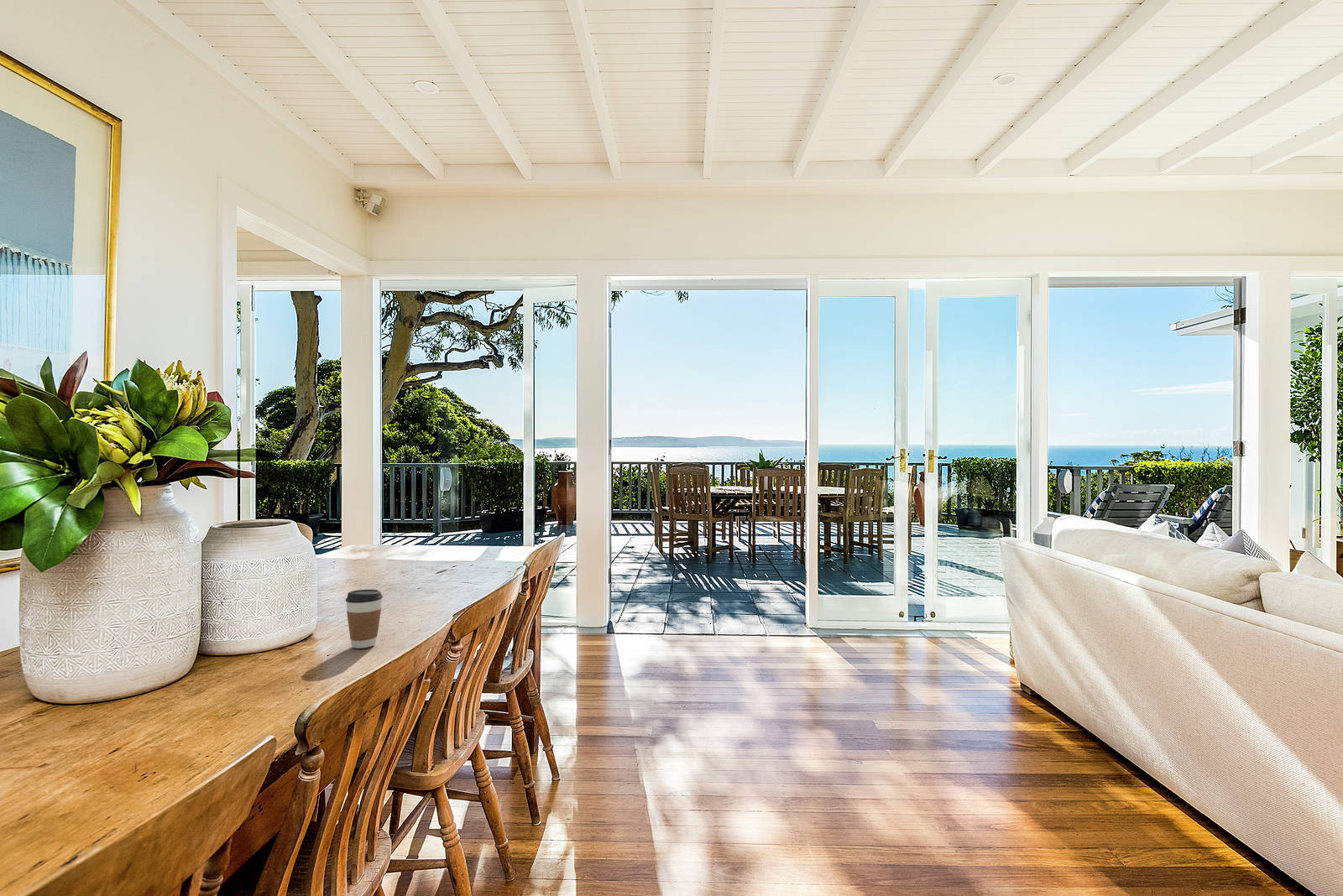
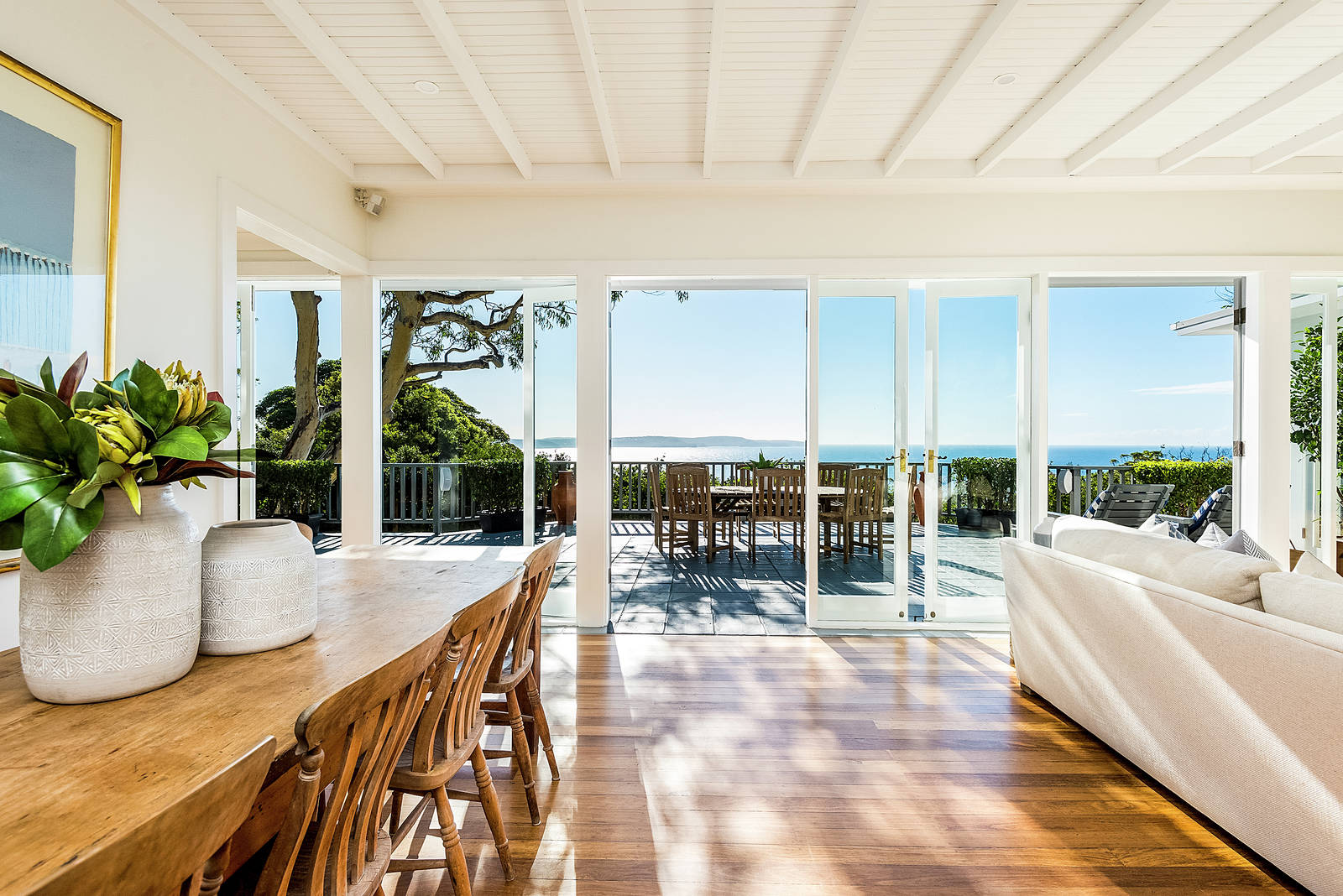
- coffee cup [345,589,384,649]
